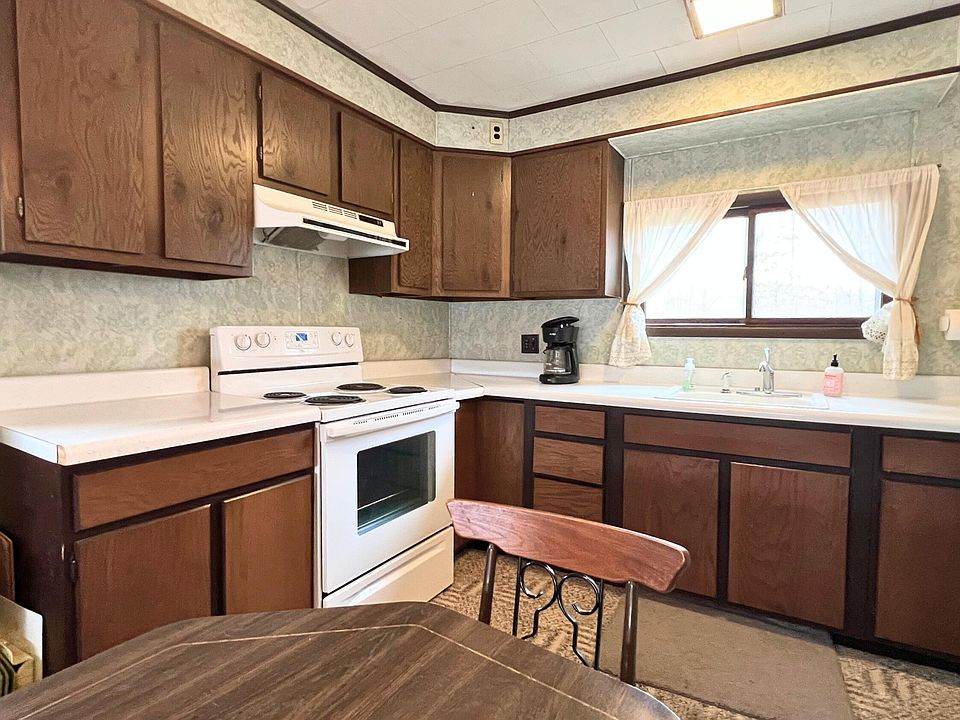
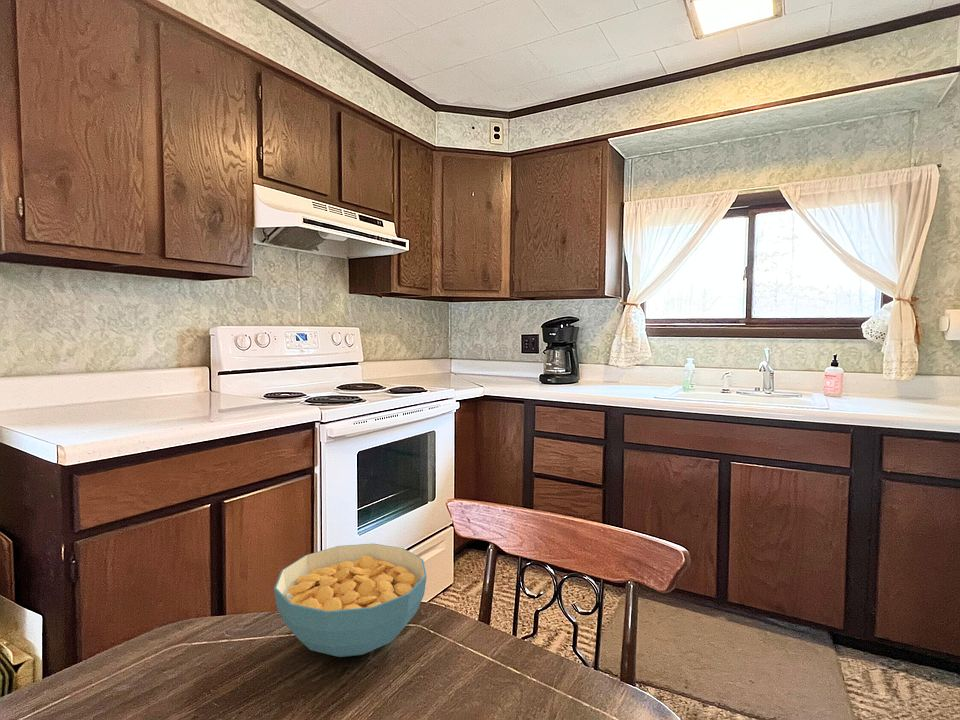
+ cereal bowl [273,543,428,658]
